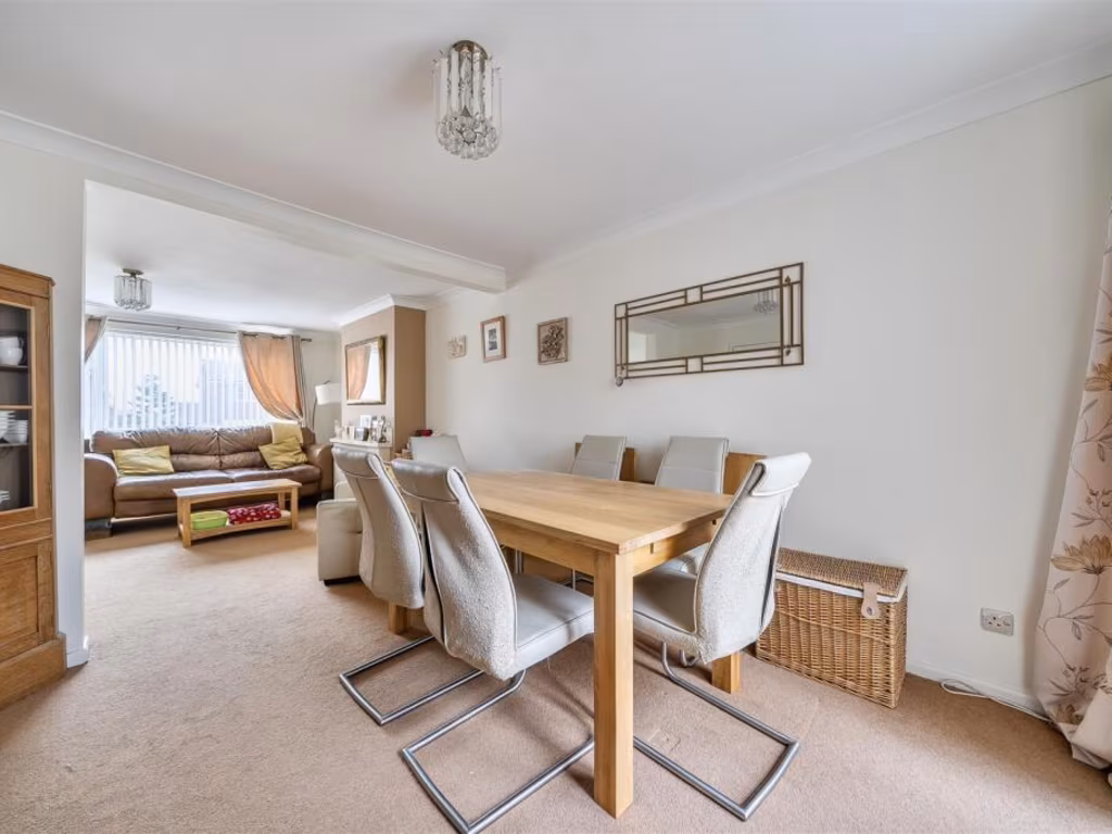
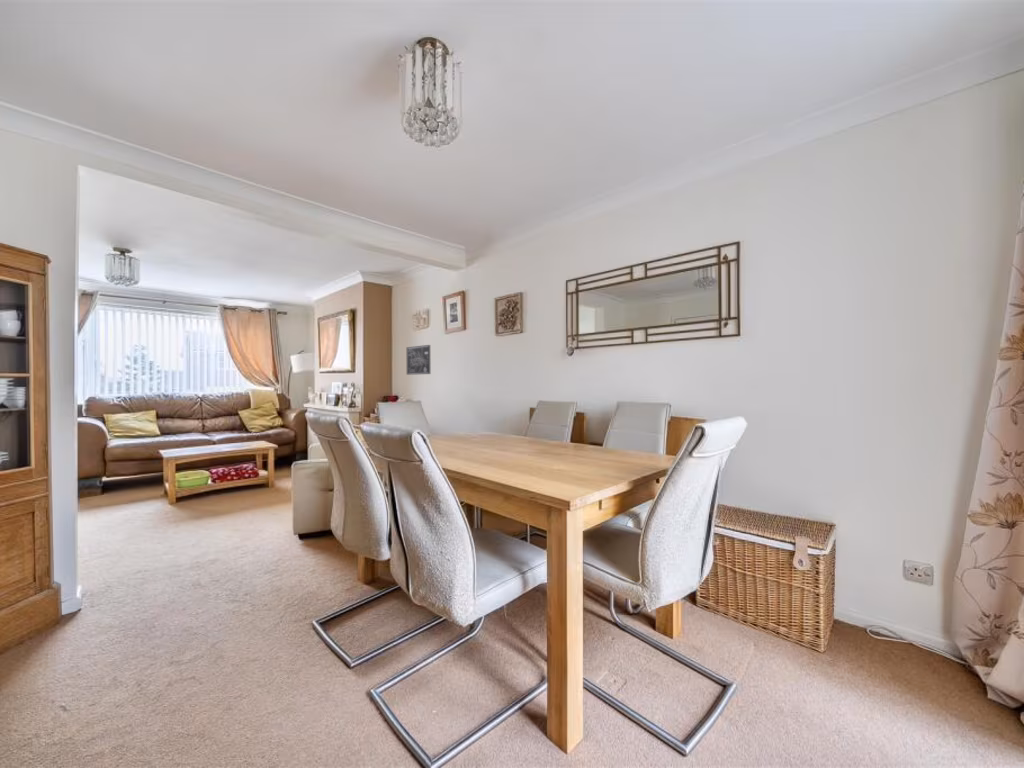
+ wall art [406,344,431,376]
